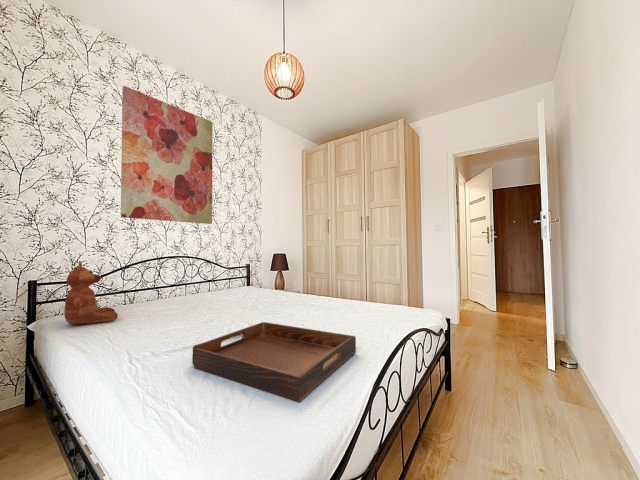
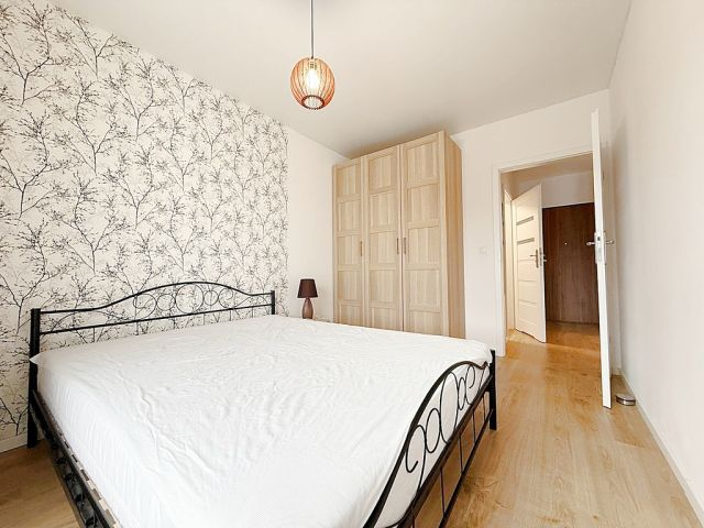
- teddy bear [63,260,119,326]
- serving tray [191,321,357,403]
- wall art [120,85,213,225]
